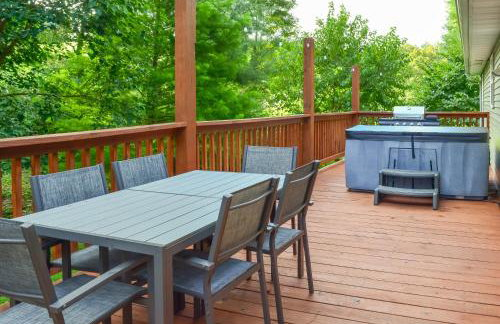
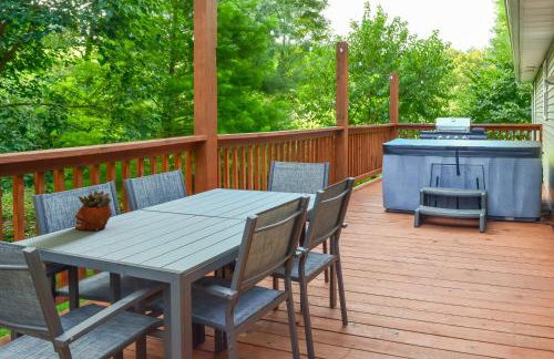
+ succulent planter [74,189,113,232]
